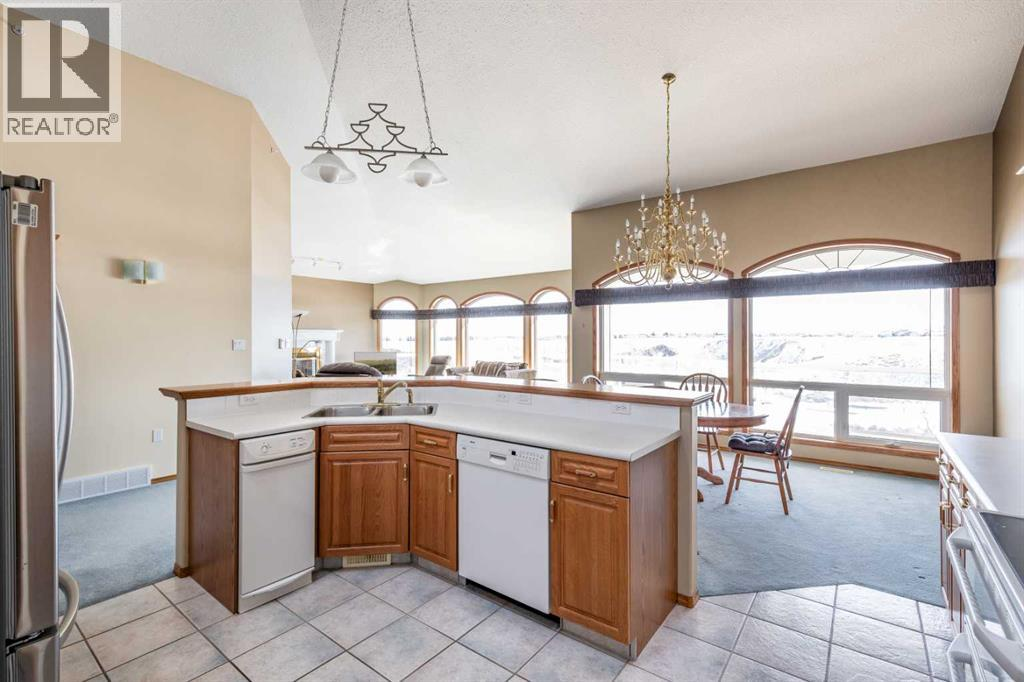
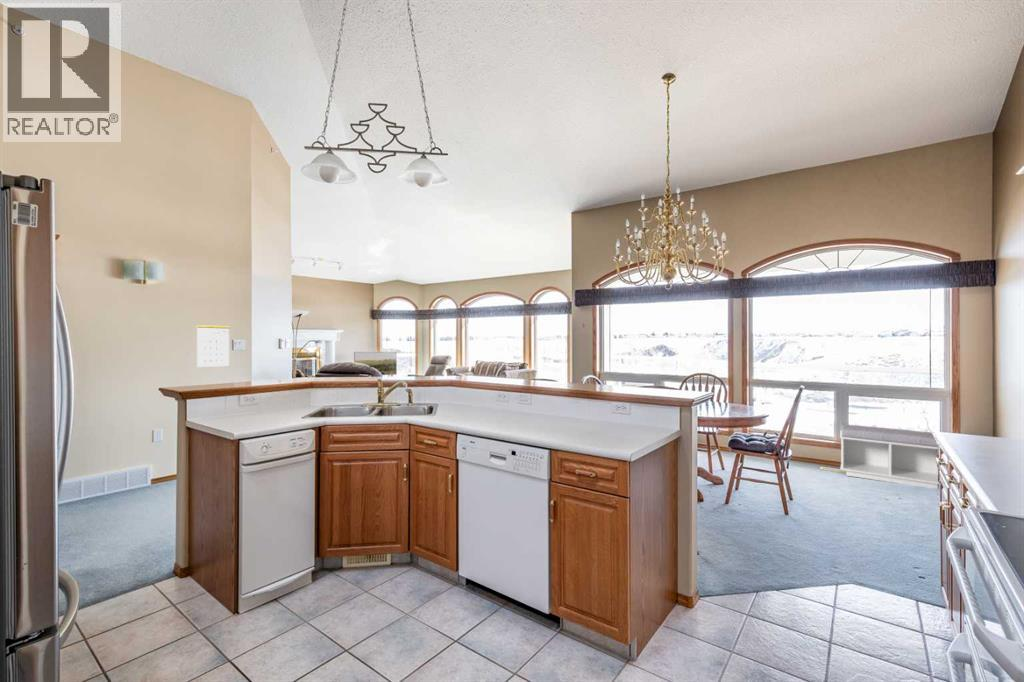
+ bench [839,424,940,490]
+ calendar [196,317,231,368]
